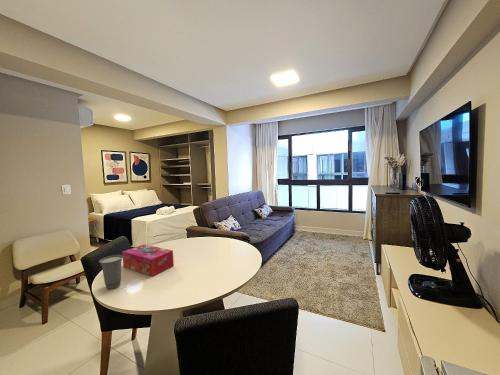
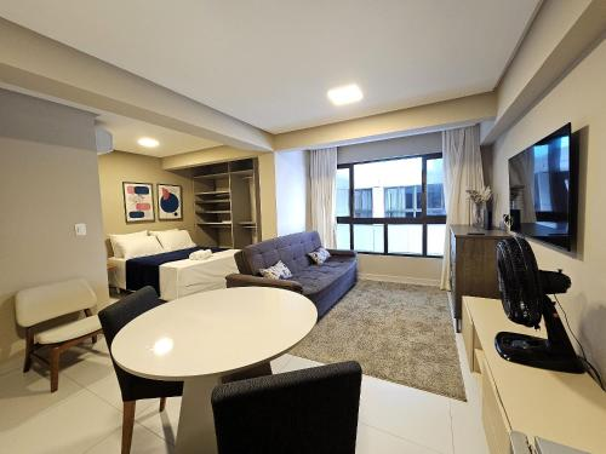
- cup [98,254,123,290]
- tissue box [121,243,175,277]
